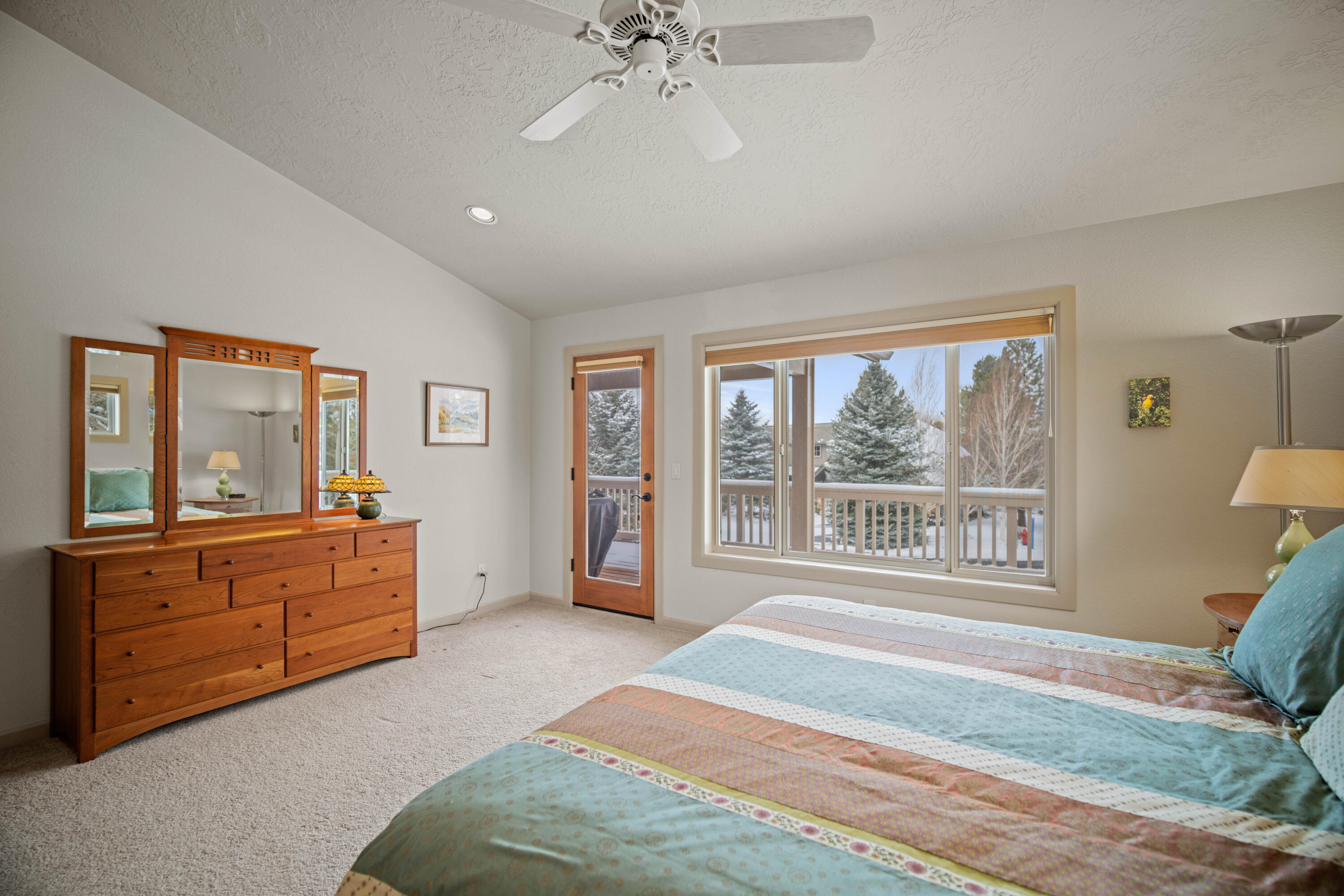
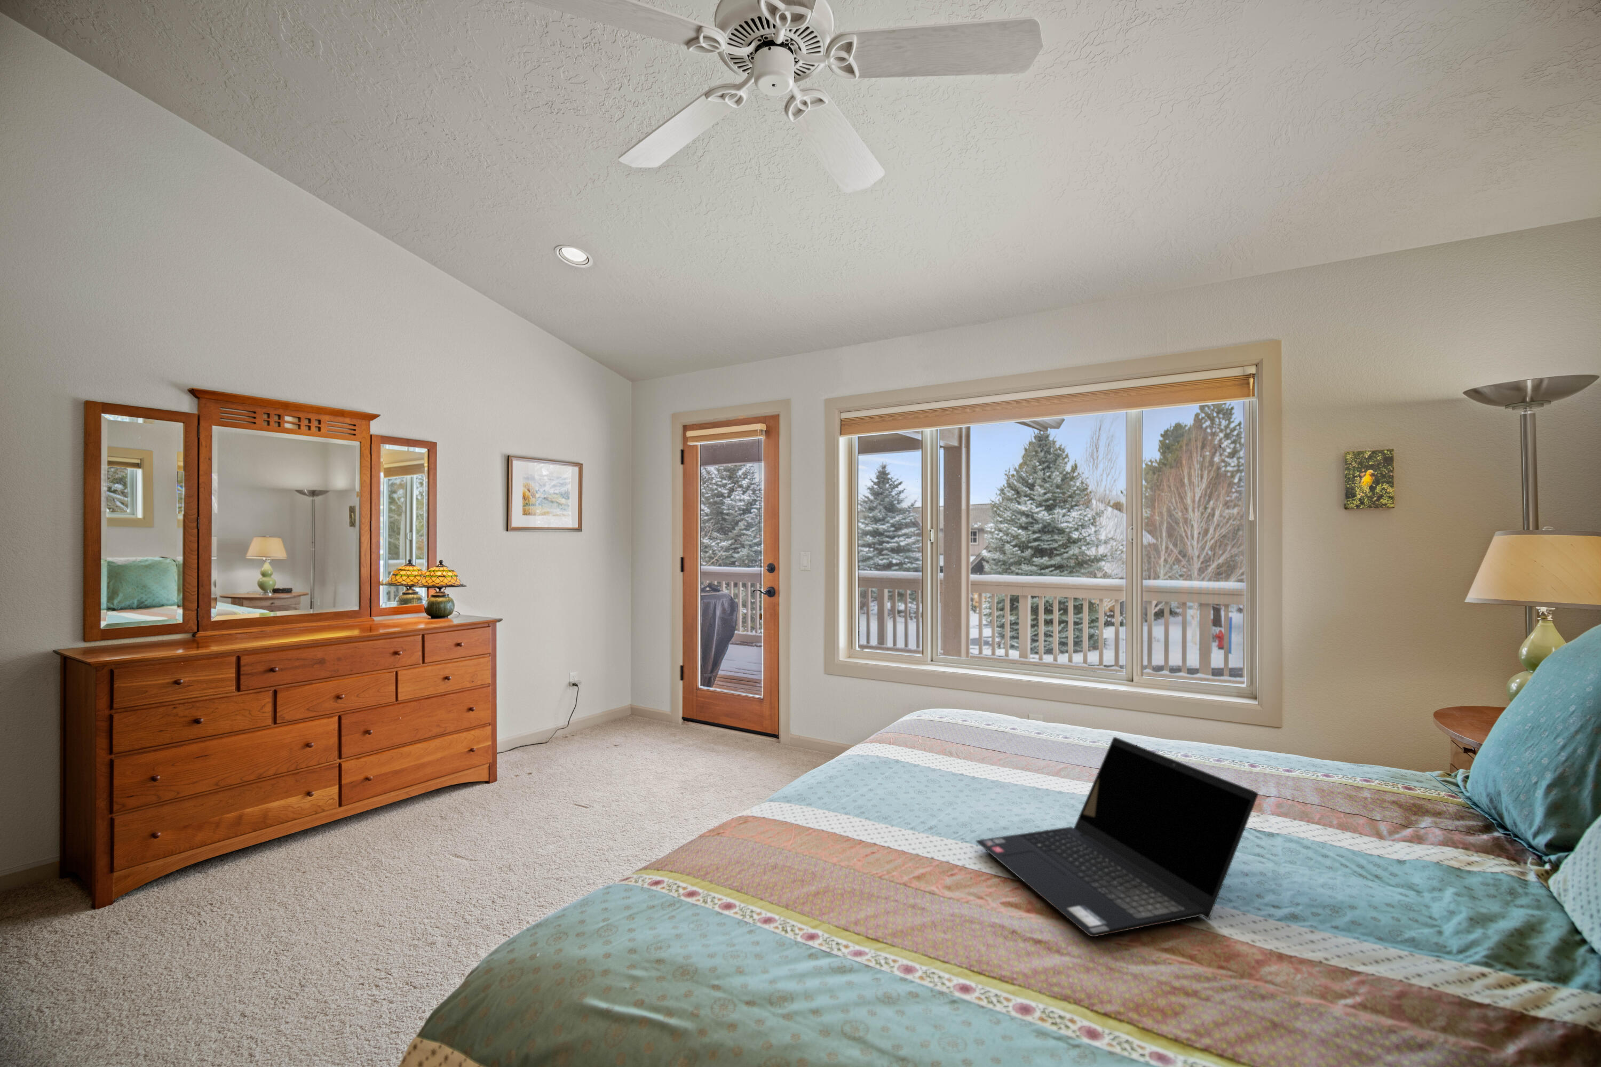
+ laptop computer [974,736,1259,937]
